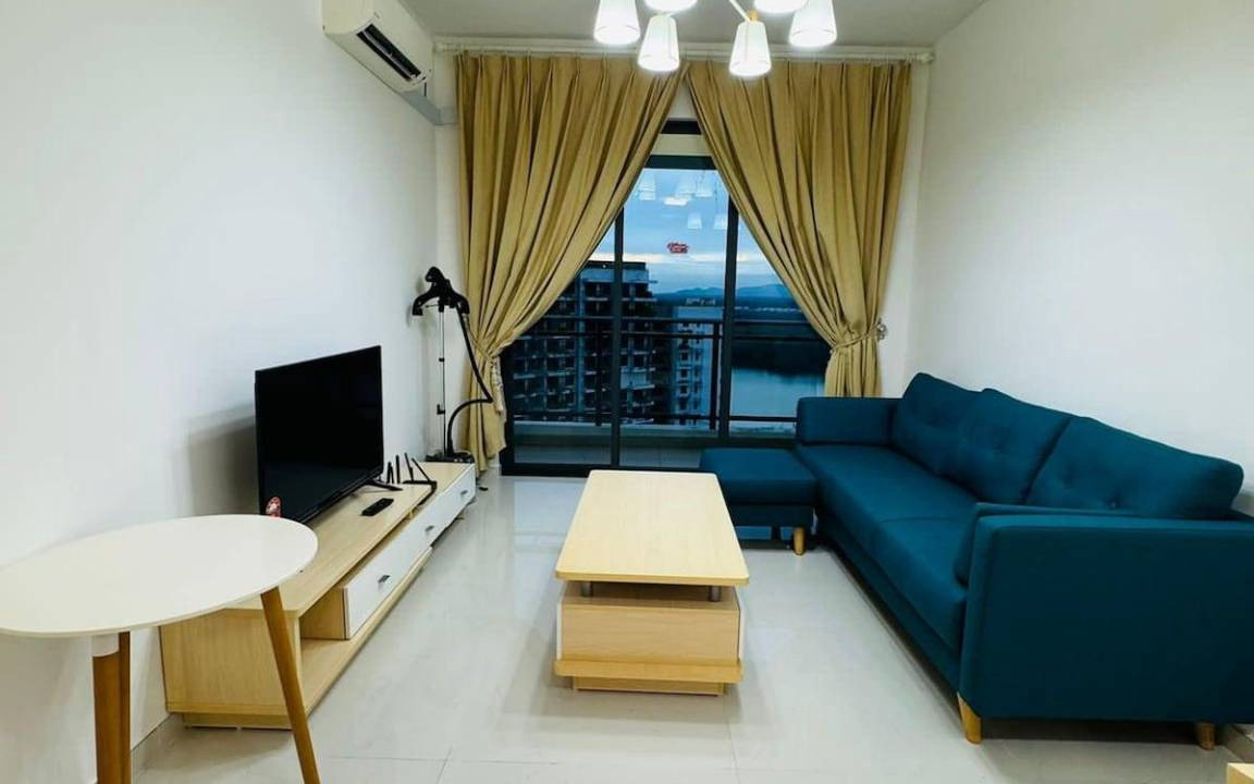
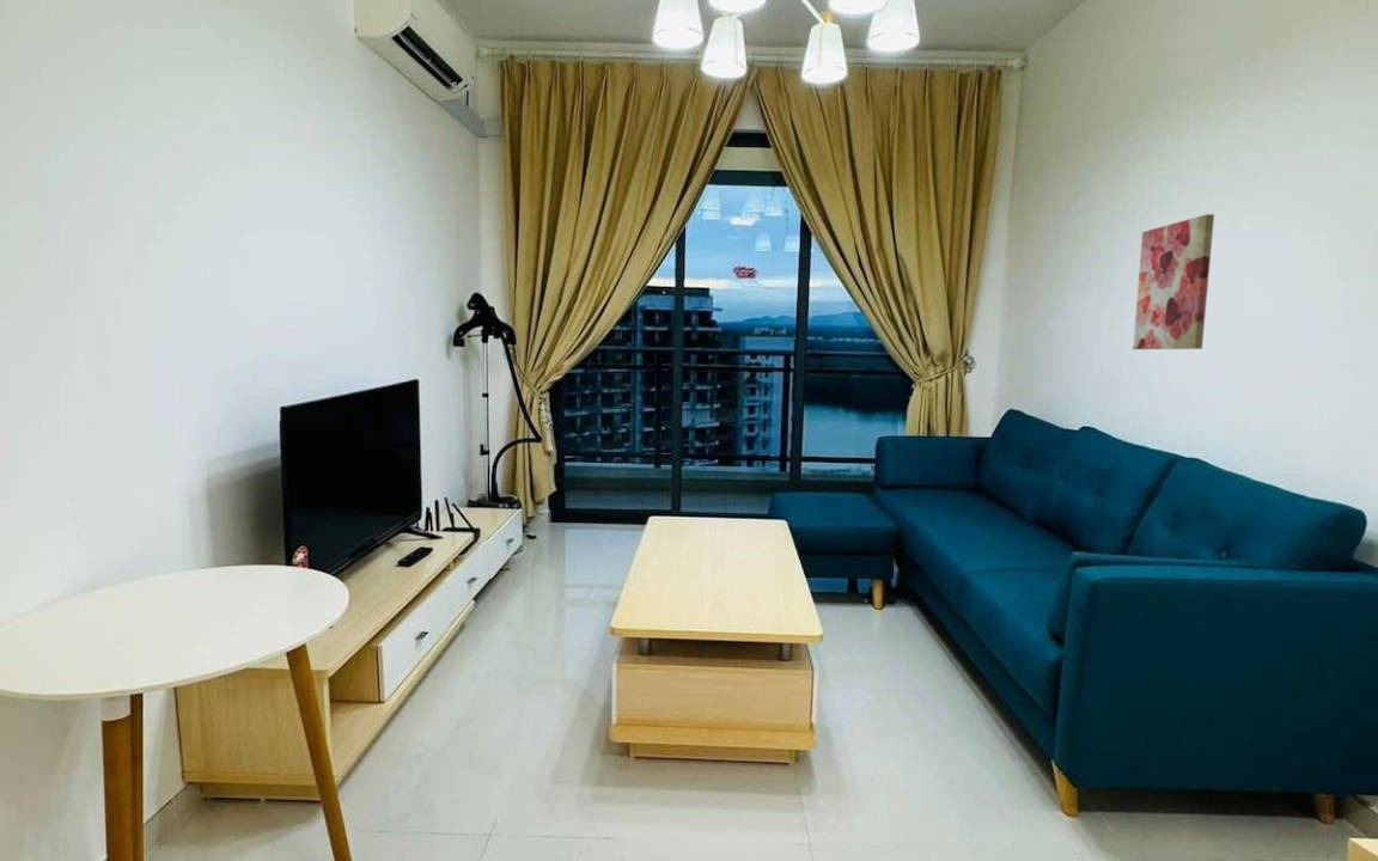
+ wall art [1132,213,1215,350]
